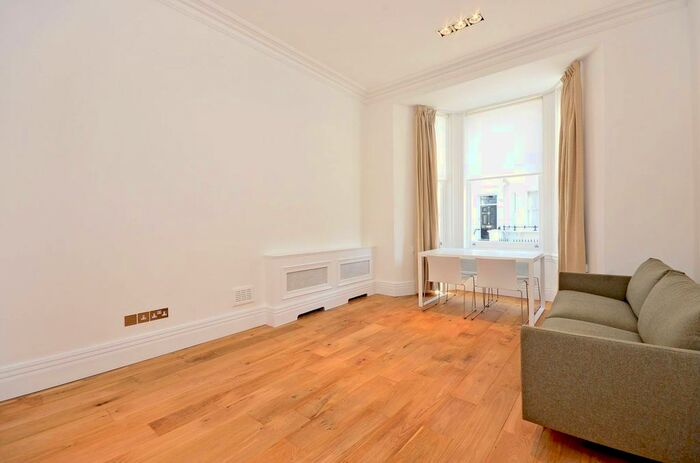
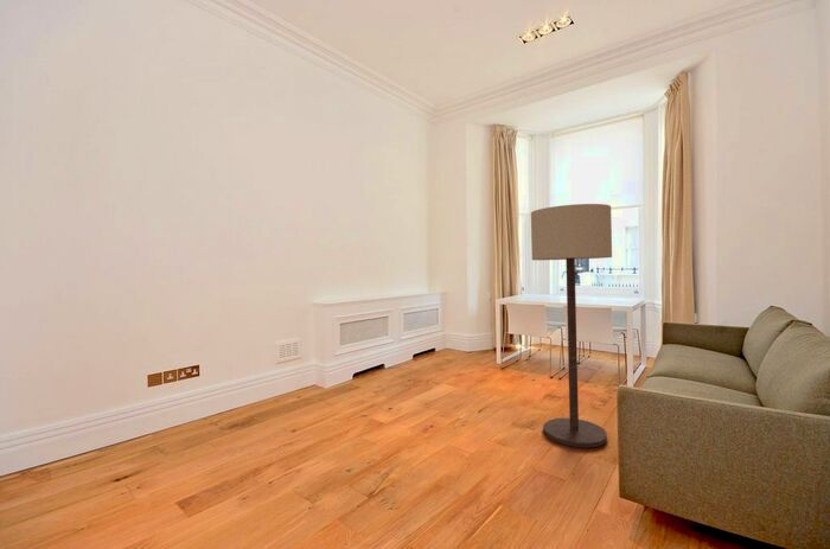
+ floor lamp [530,203,613,449]
